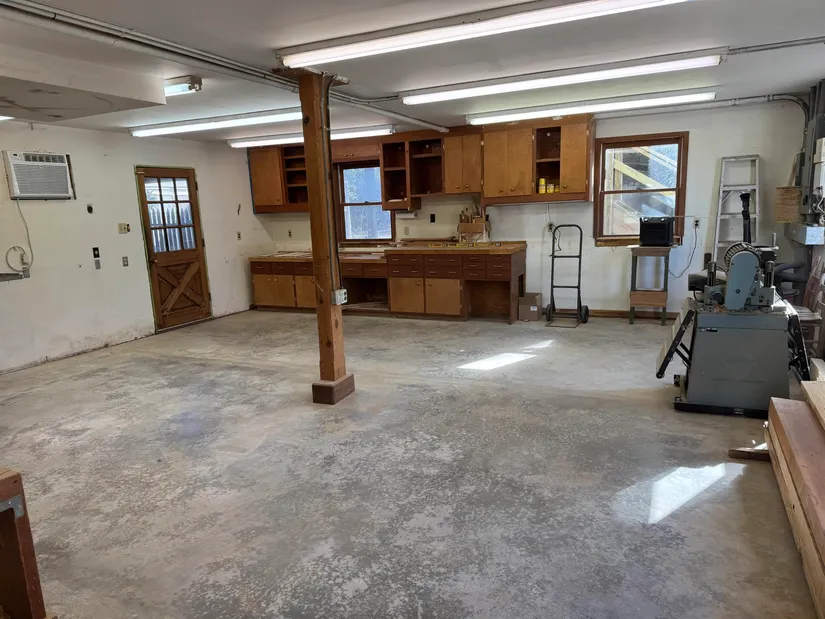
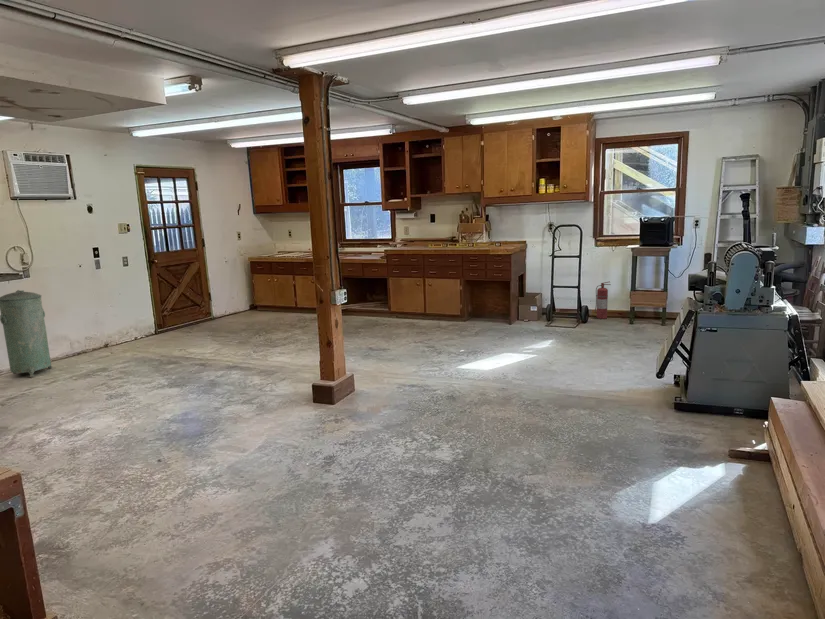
+ trash can [0,289,53,378]
+ fire extinguisher [594,281,612,320]
